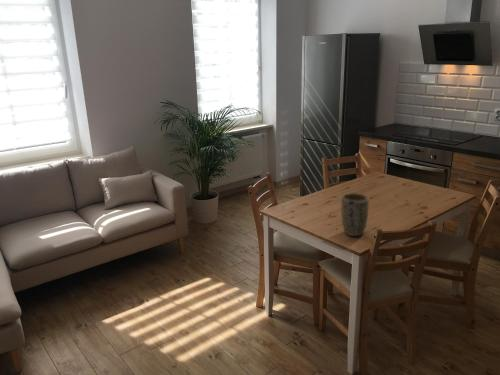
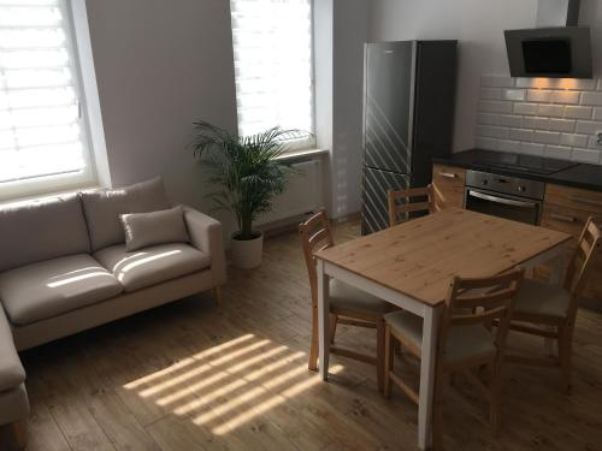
- plant pot [340,192,370,237]
